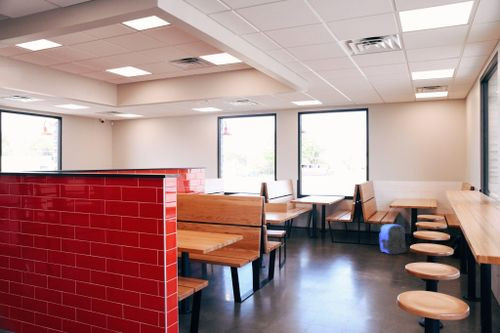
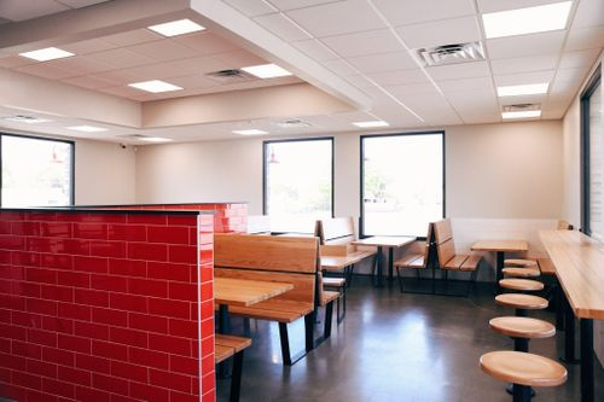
- backpack [378,223,408,254]
